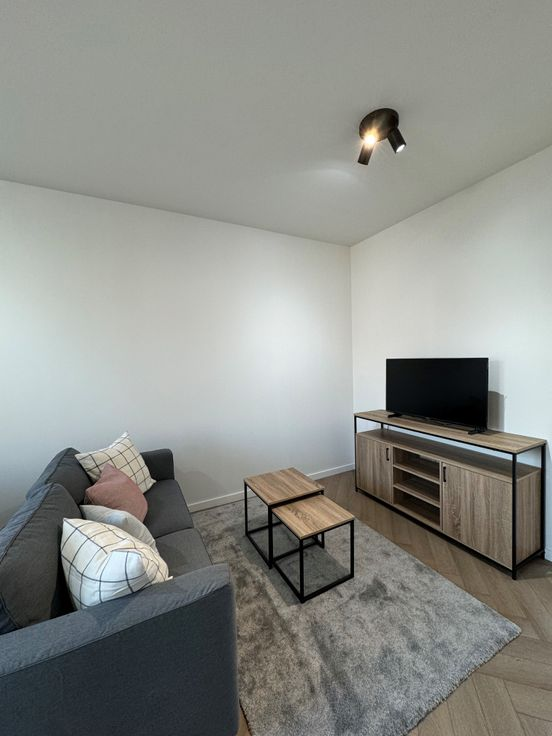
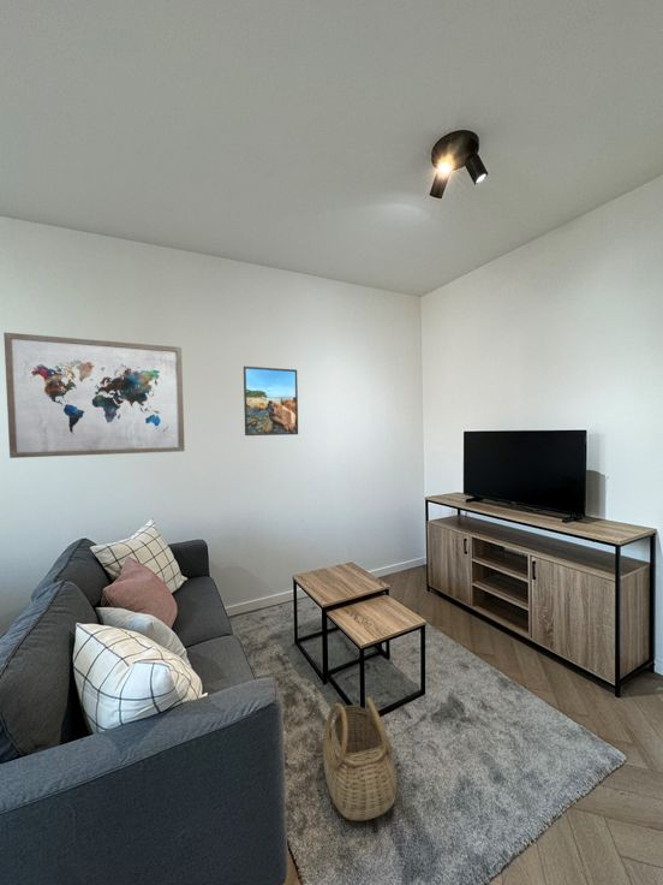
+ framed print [243,366,299,436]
+ wall art [2,332,186,459]
+ basket [322,695,398,821]
